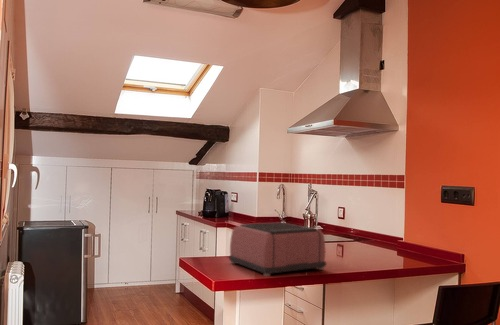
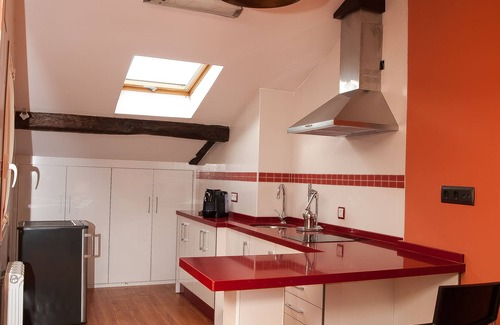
- toaster [228,221,327,277]
